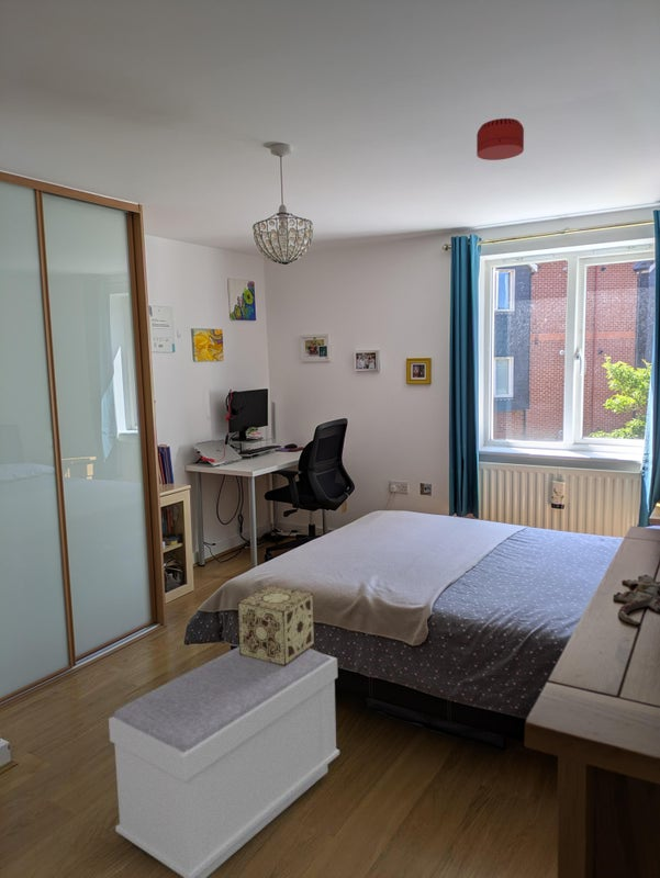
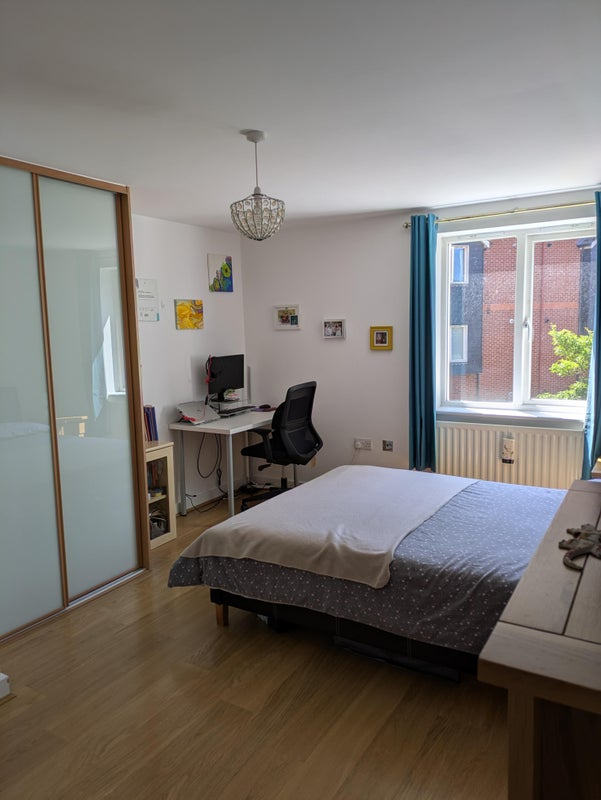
- bench [108,645,340,878]
- smoke detector [476,117,525,161]
- decorative box [236,585,315,666]
